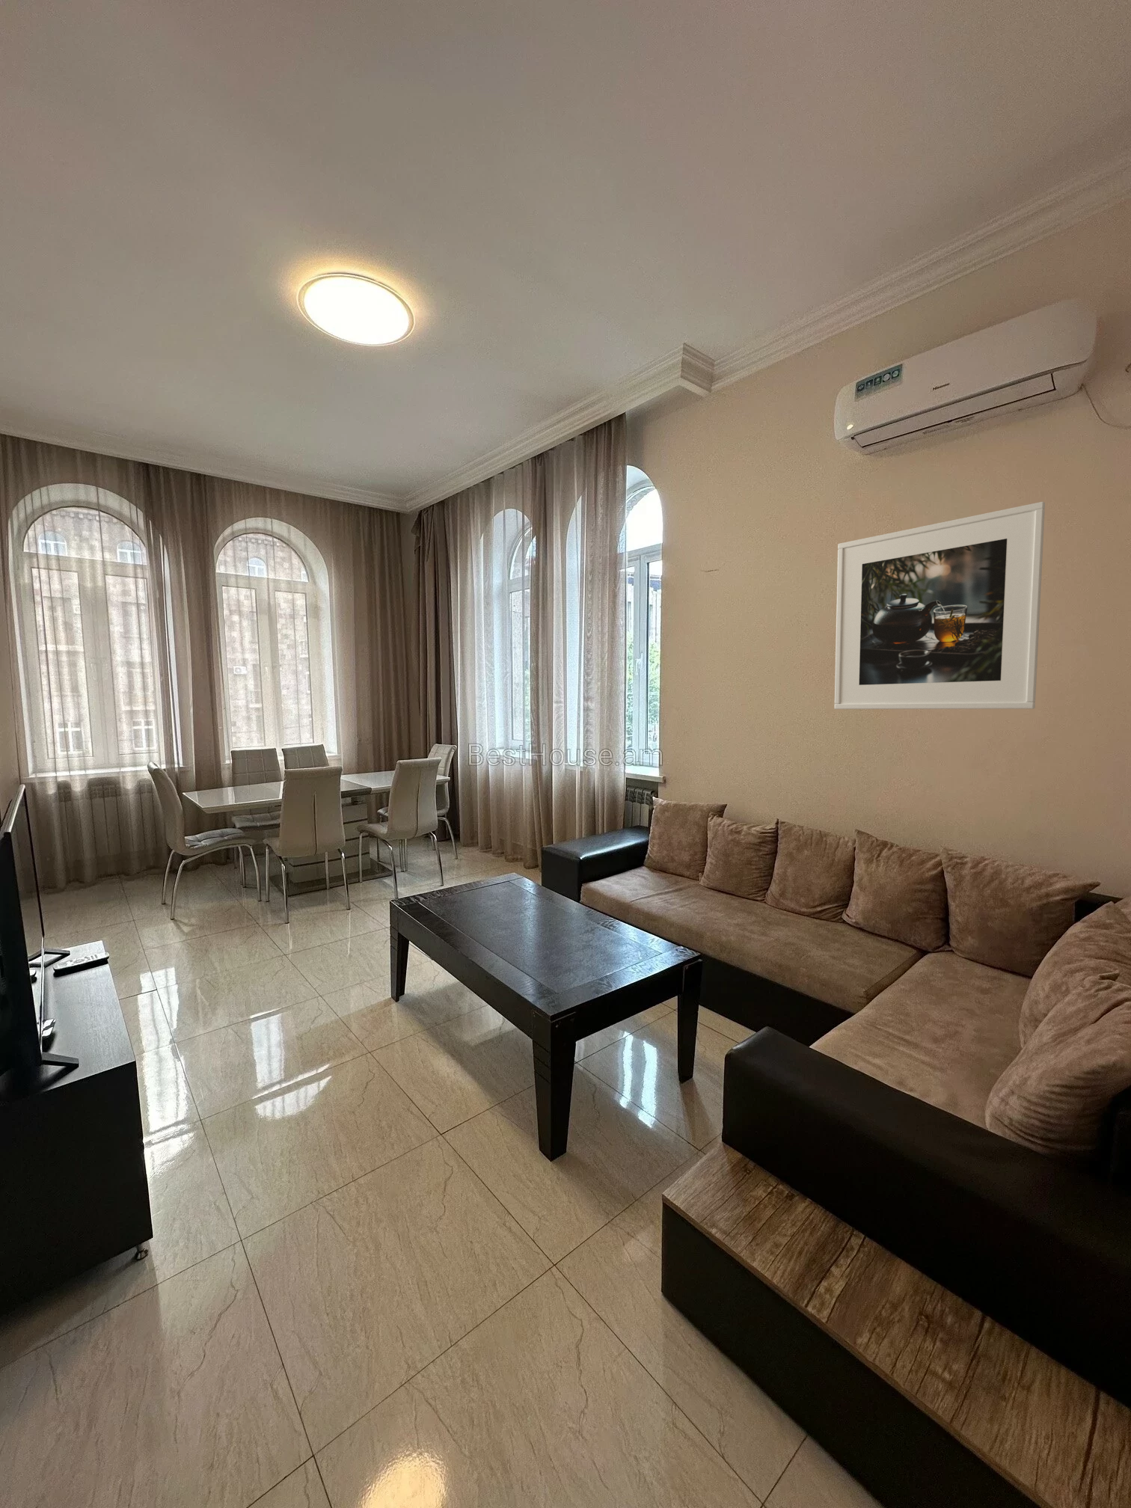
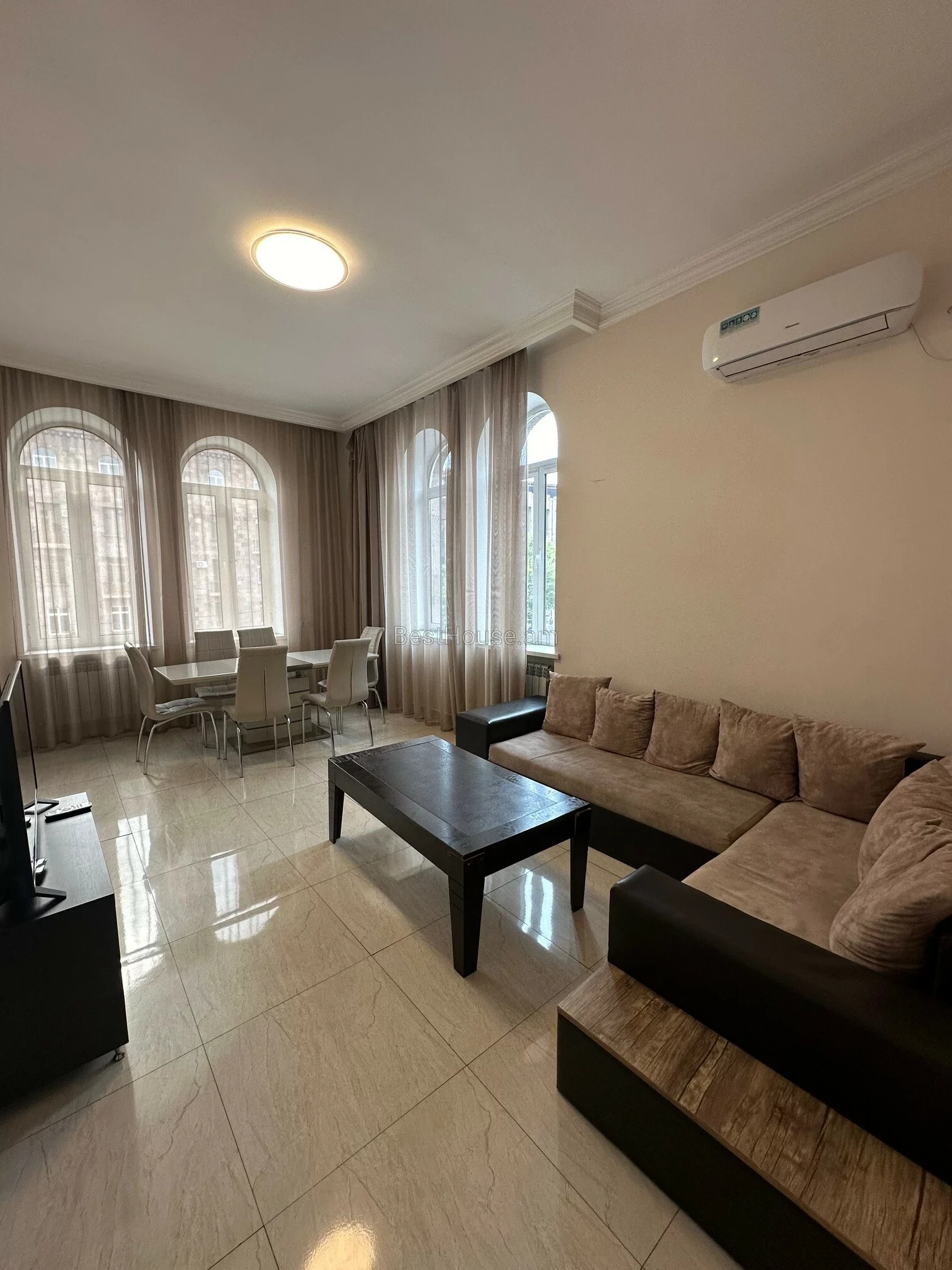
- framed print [834,501,1045,710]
